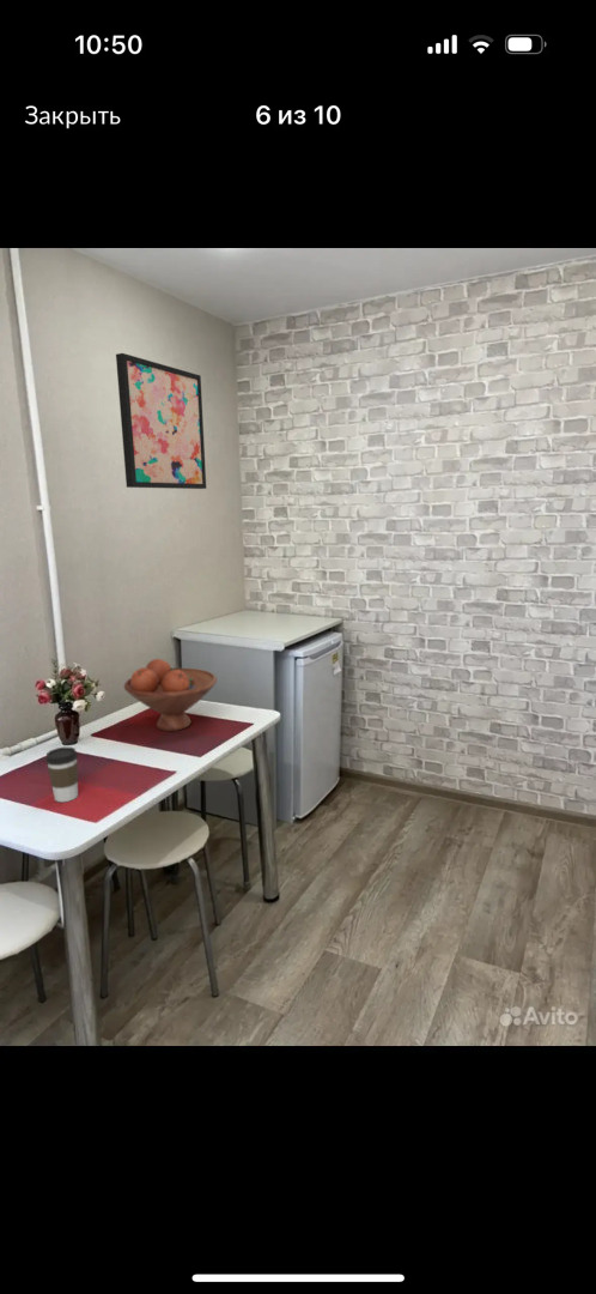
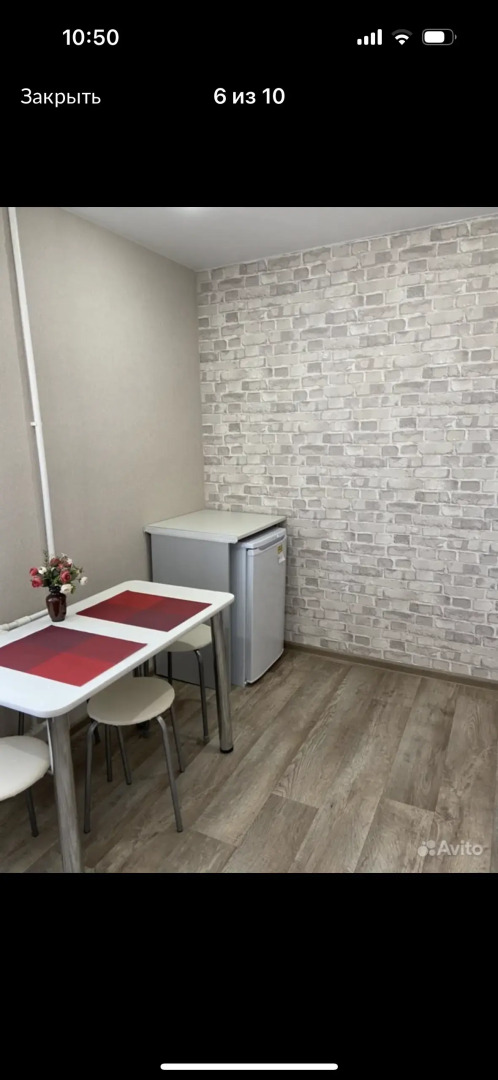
- coffee cup [44,746,79,803]
- wall art [115,352,207,490]
- fruit bowl [123,658,218,732]
